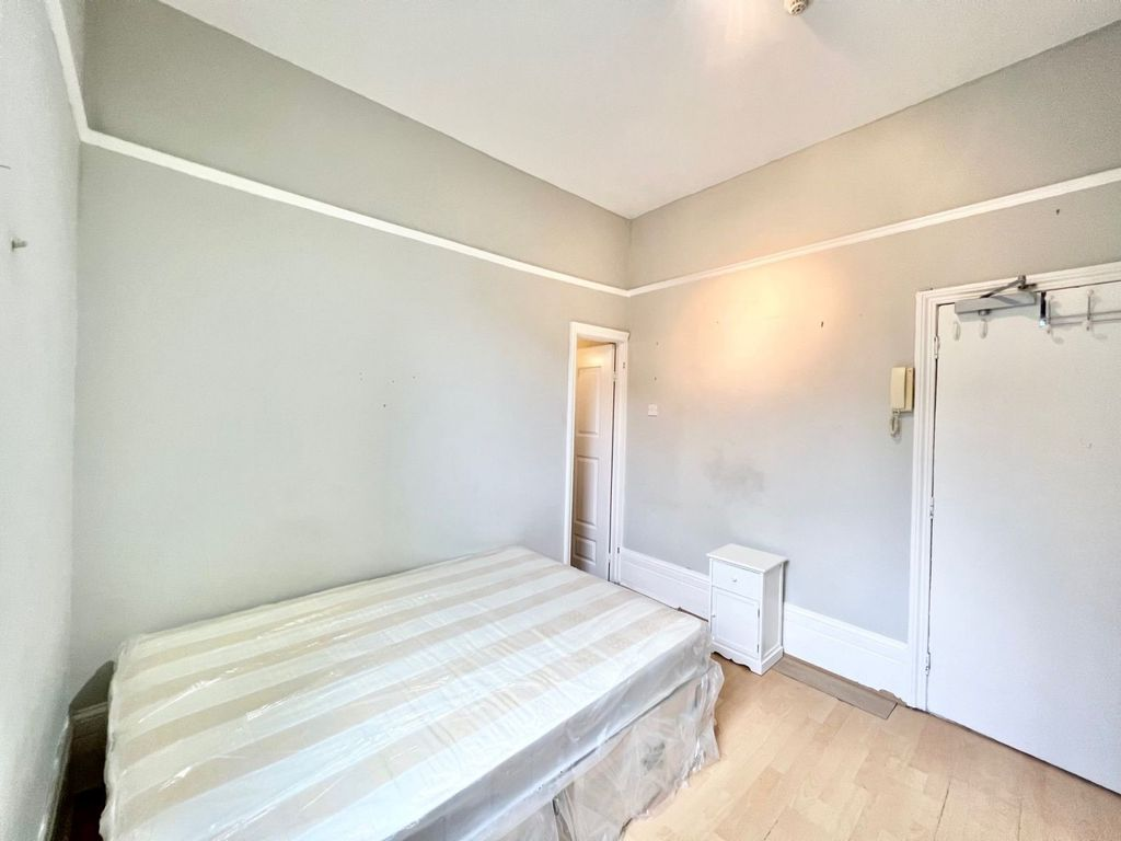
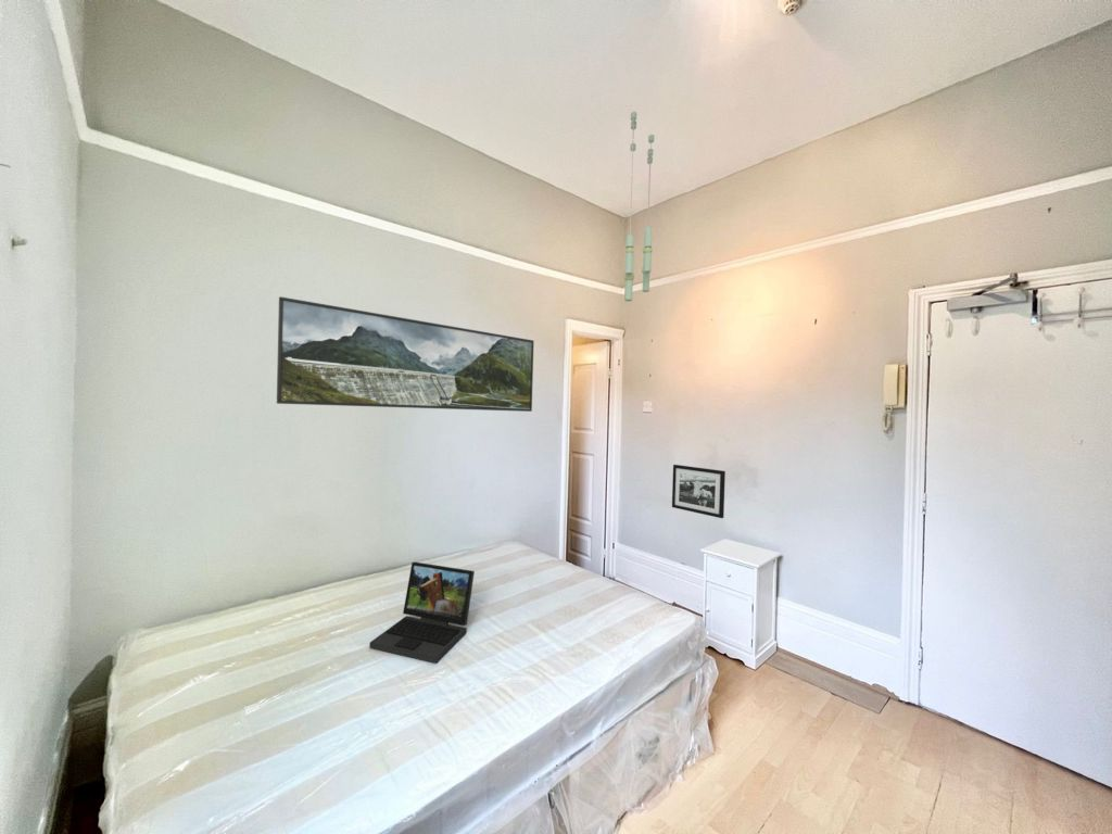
+ picture frame [671,464,726,519]
+ laptop [368,561,476,665]
+ pendant light [623,111,655,303]
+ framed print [276,295,535,413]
